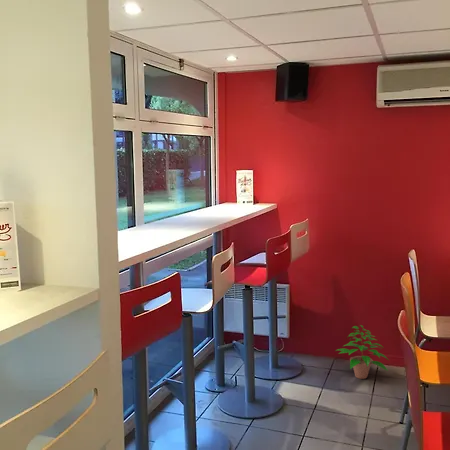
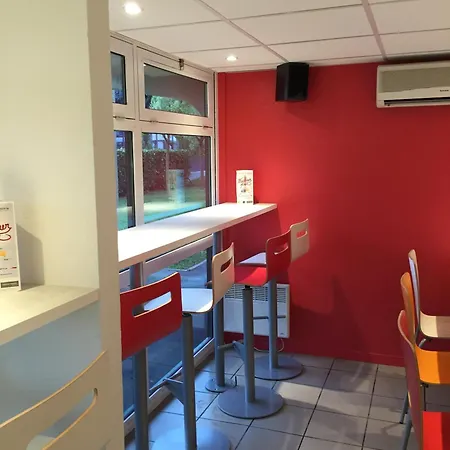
- potted plant [334,324,389,380]
